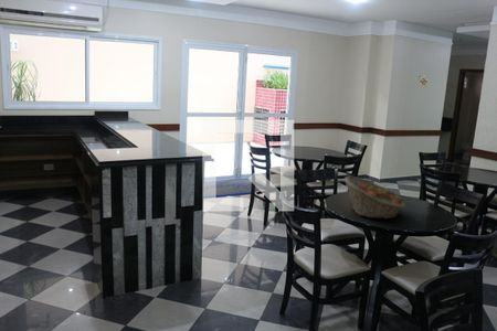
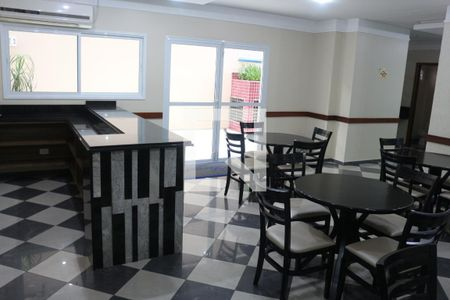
- fruit basket [343,175,405,220]
